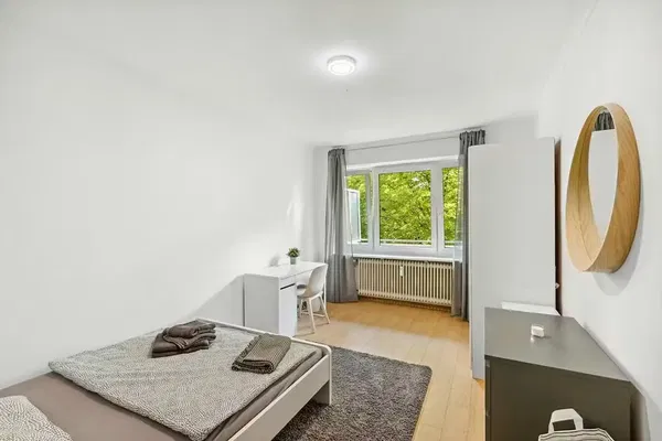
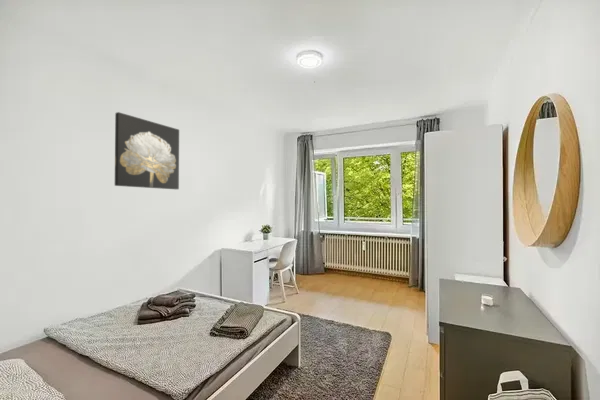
+ wall art [114,111,180,190]
